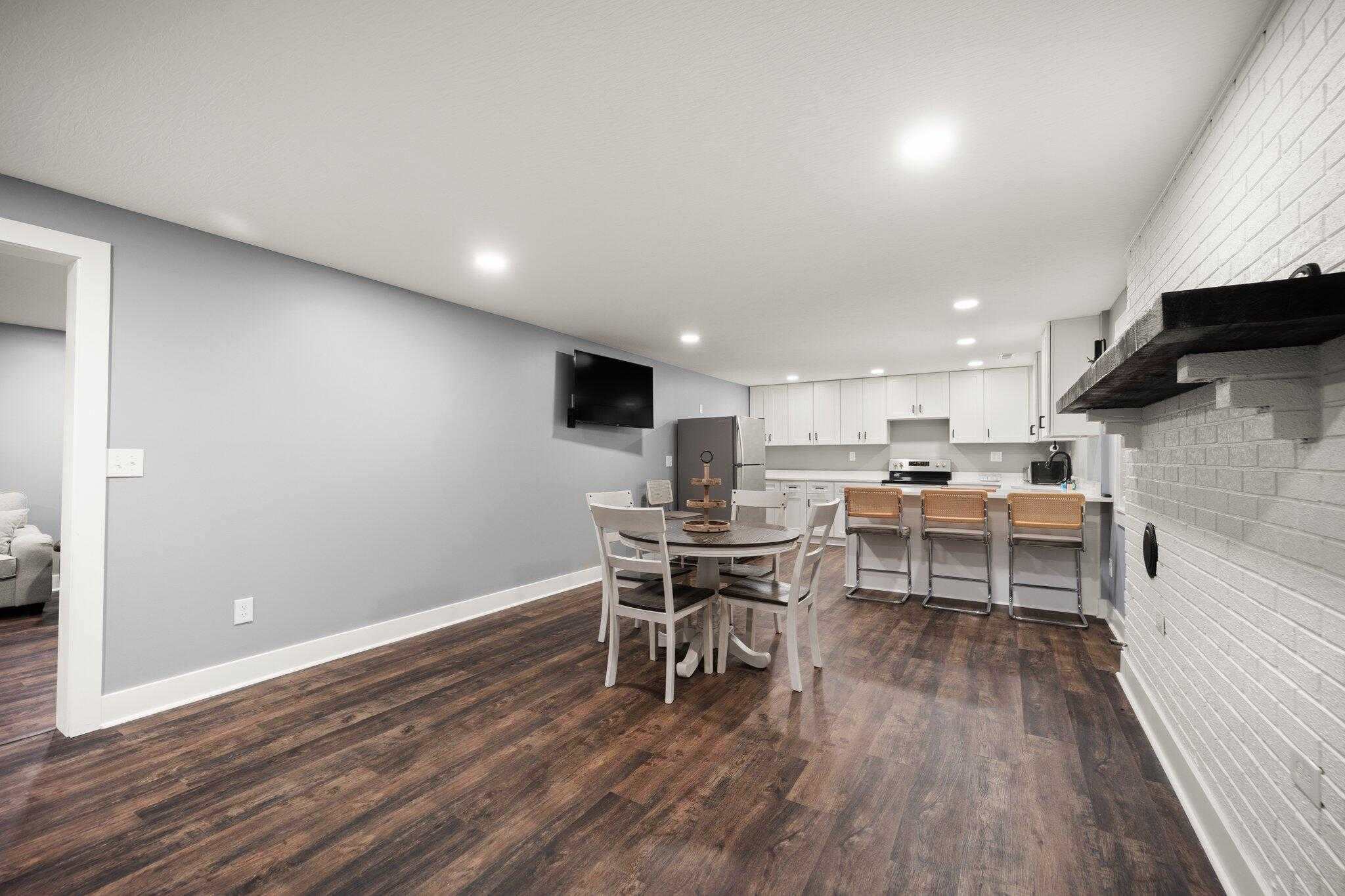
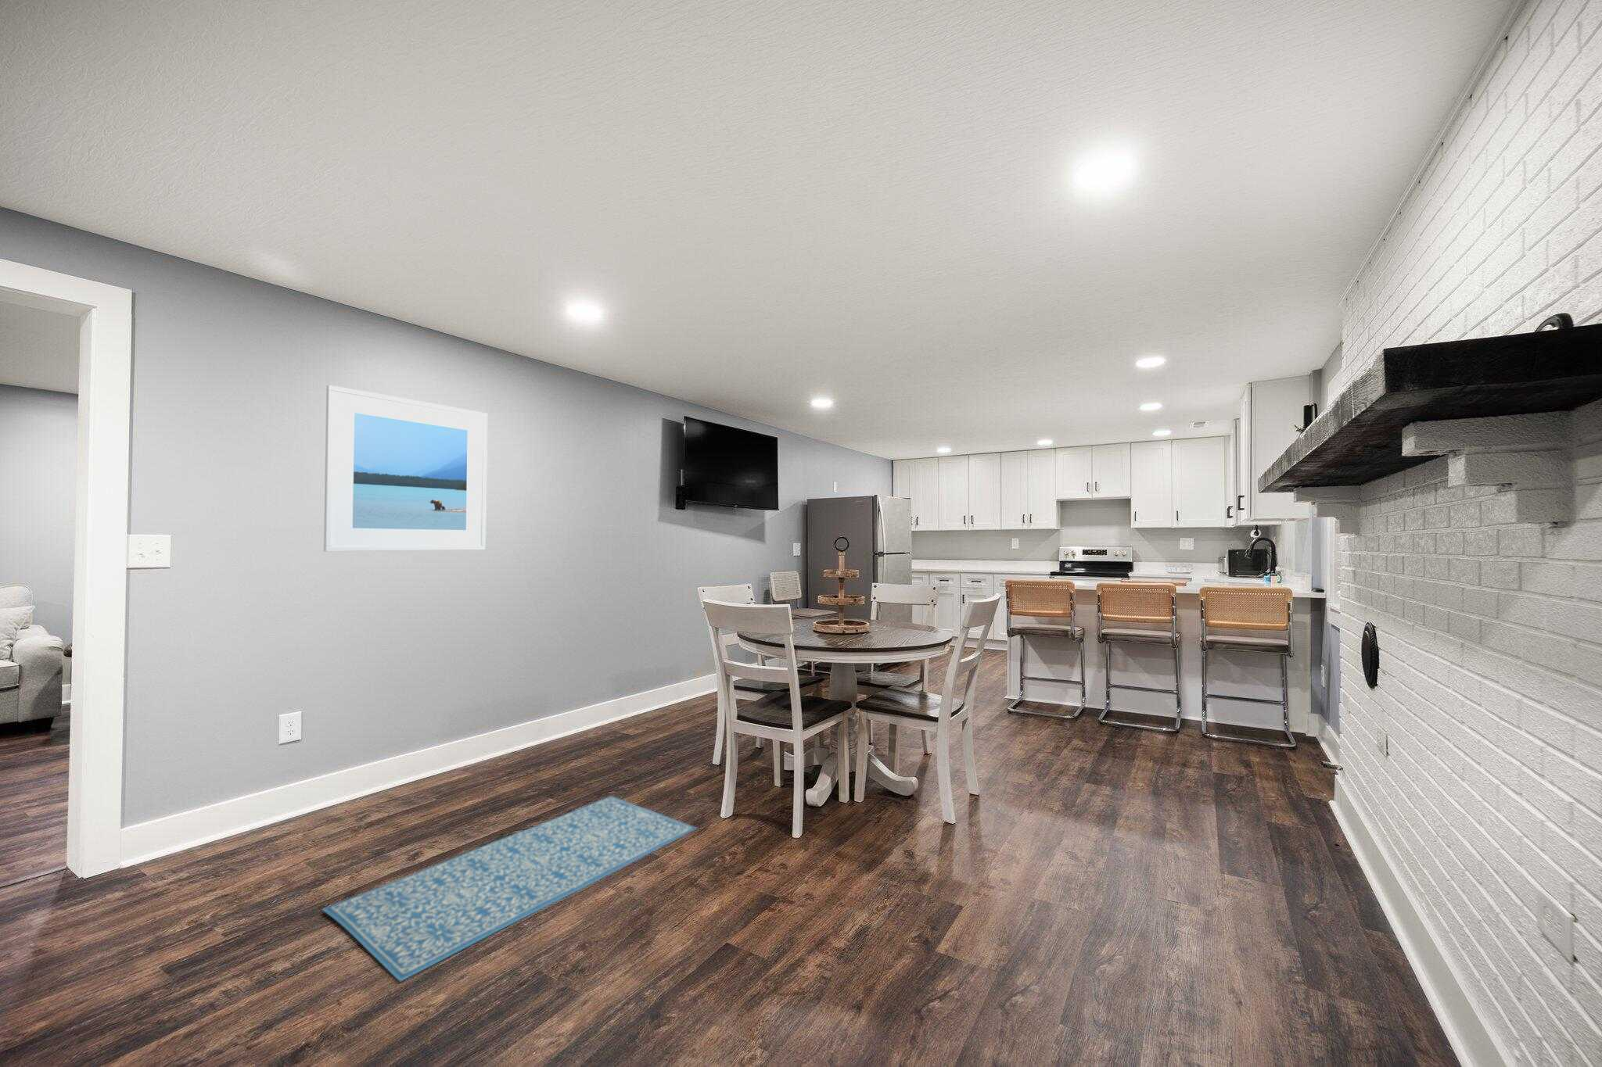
+ rug [322,795,698,982]
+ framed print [323,385,488,553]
